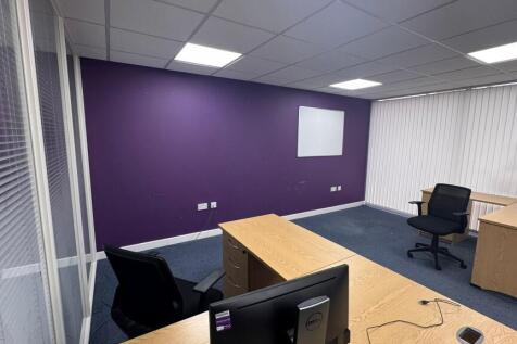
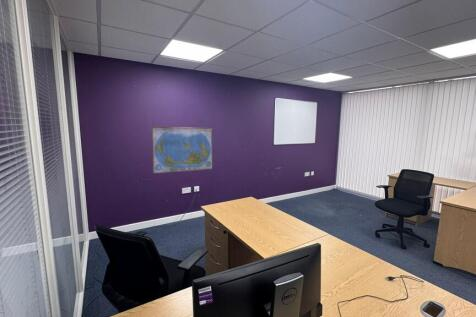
+ world map [151,126,213,174]
